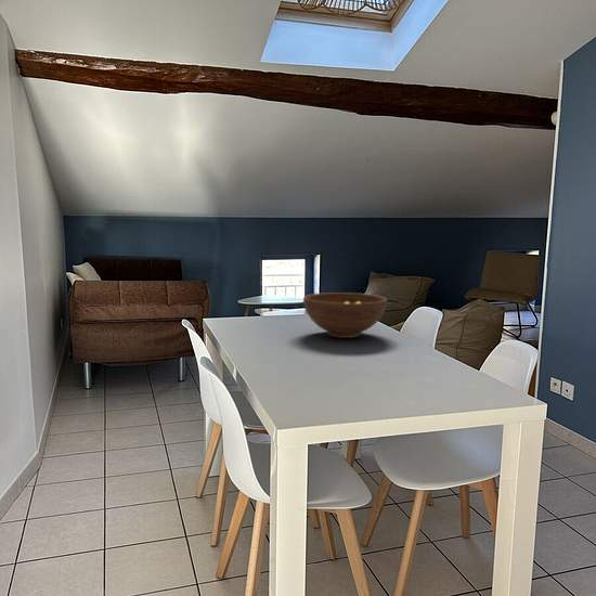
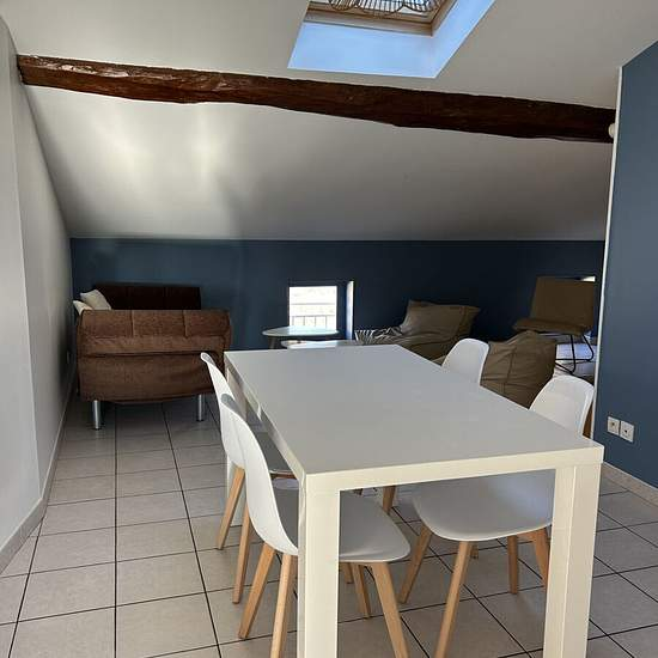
- fruit bowl [302,291,388,339]
